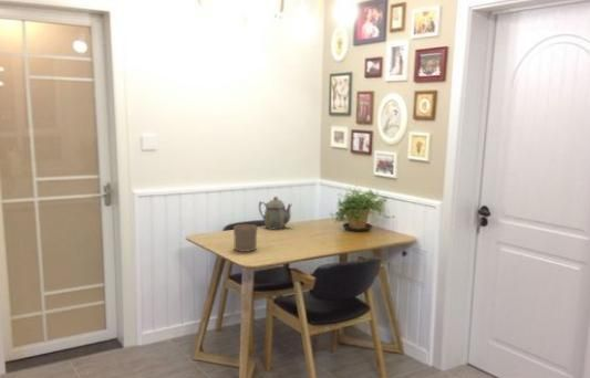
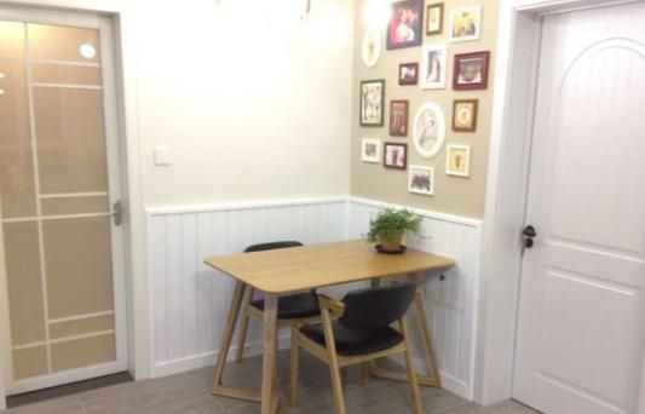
- cup [232,223,259,253]
- teapot [258,196,292,231]
